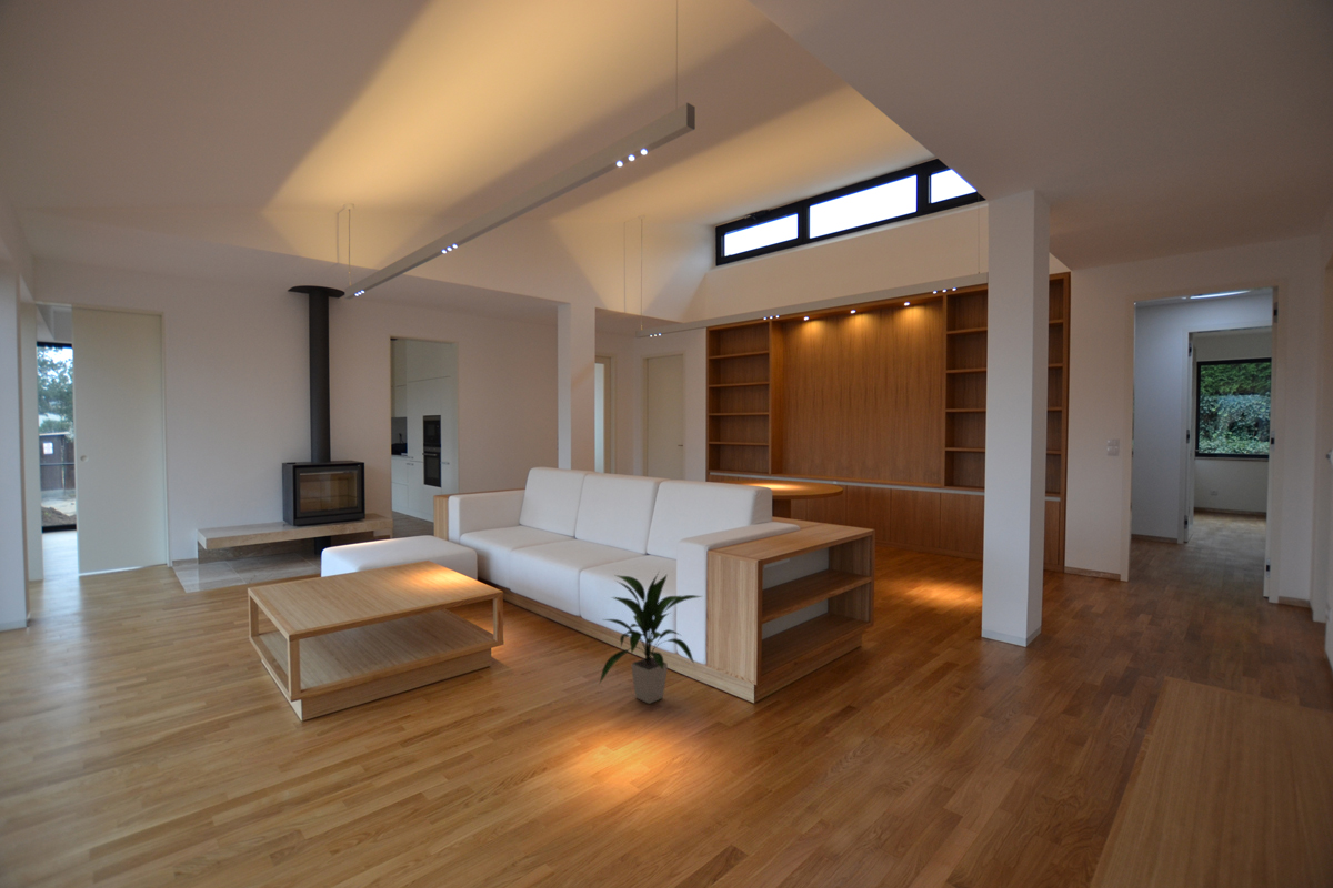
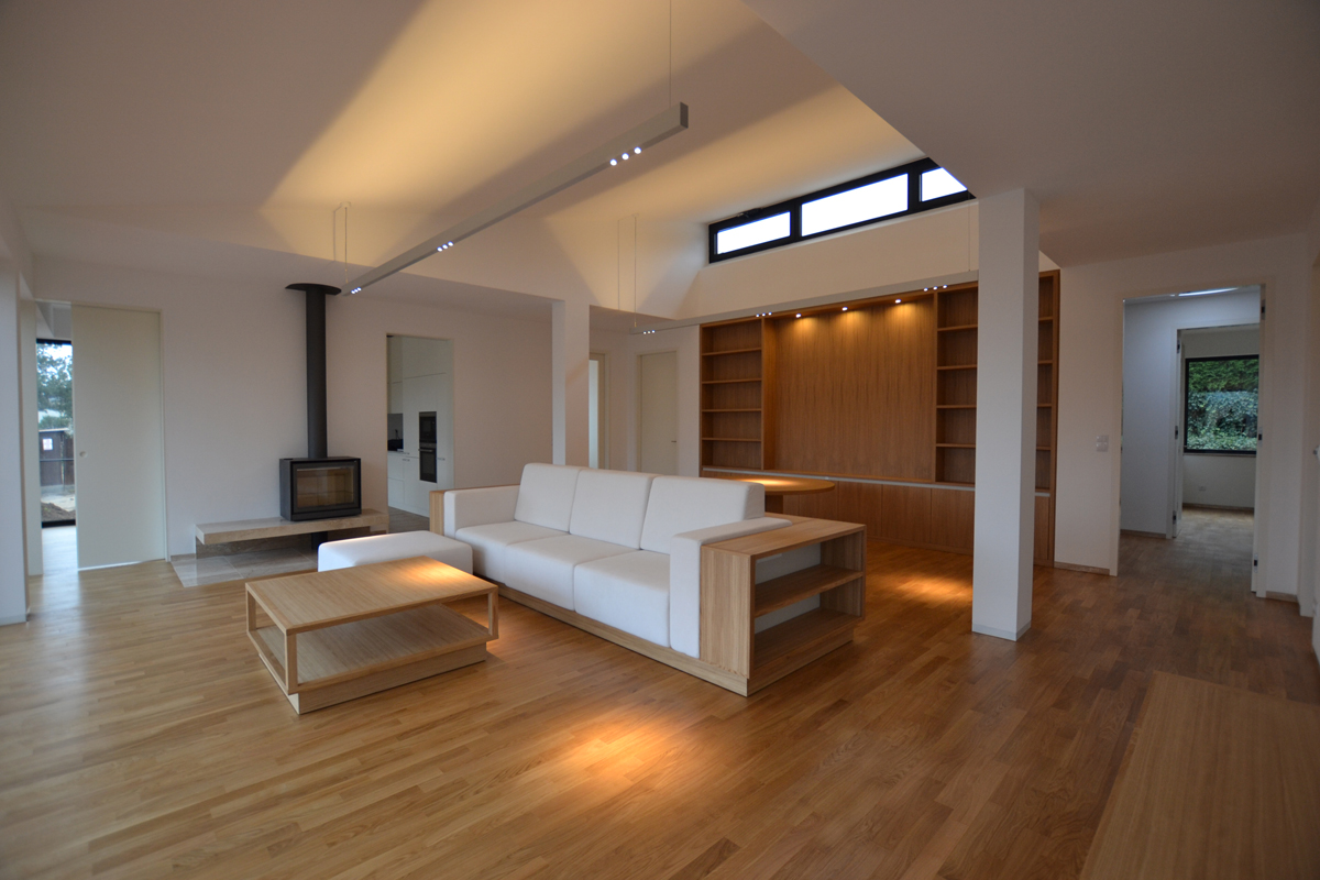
- indoor plant [599,569,703,705]
